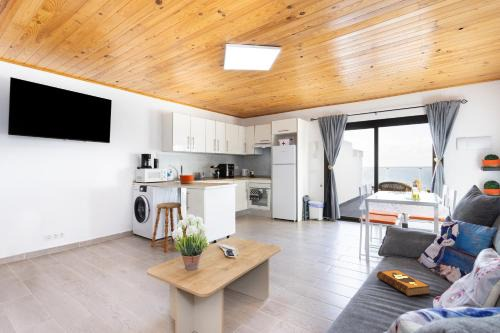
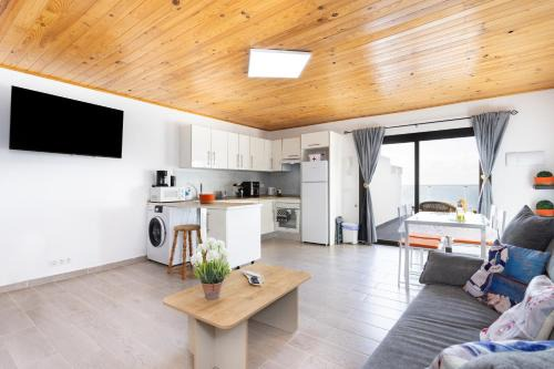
- hardback book [376,269,431,297]
